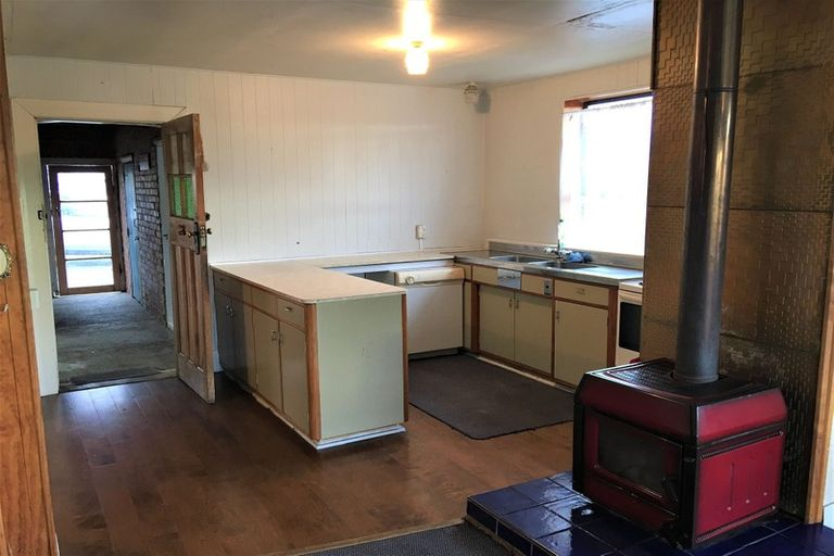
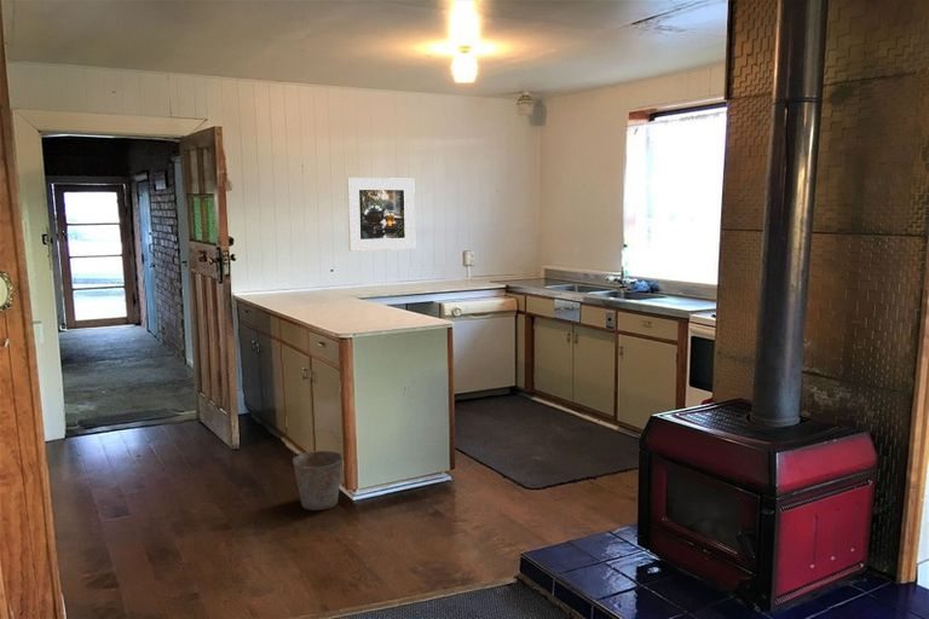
+ bucket [292,428,345,511]
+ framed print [346,177,416,253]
